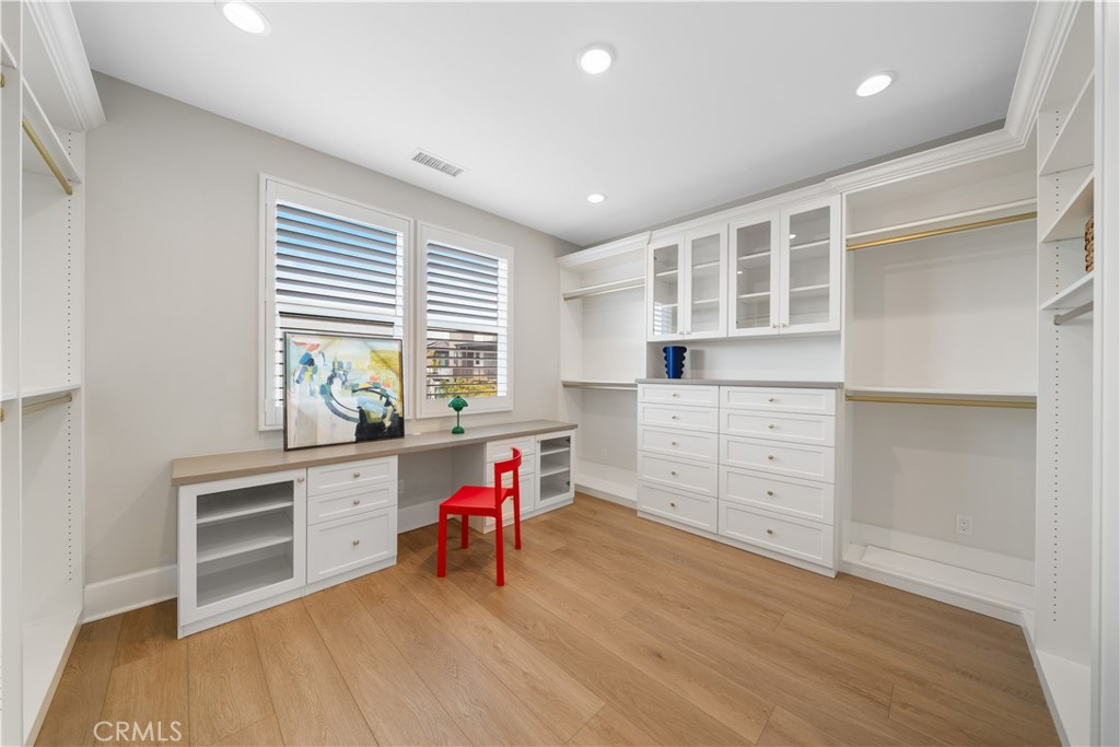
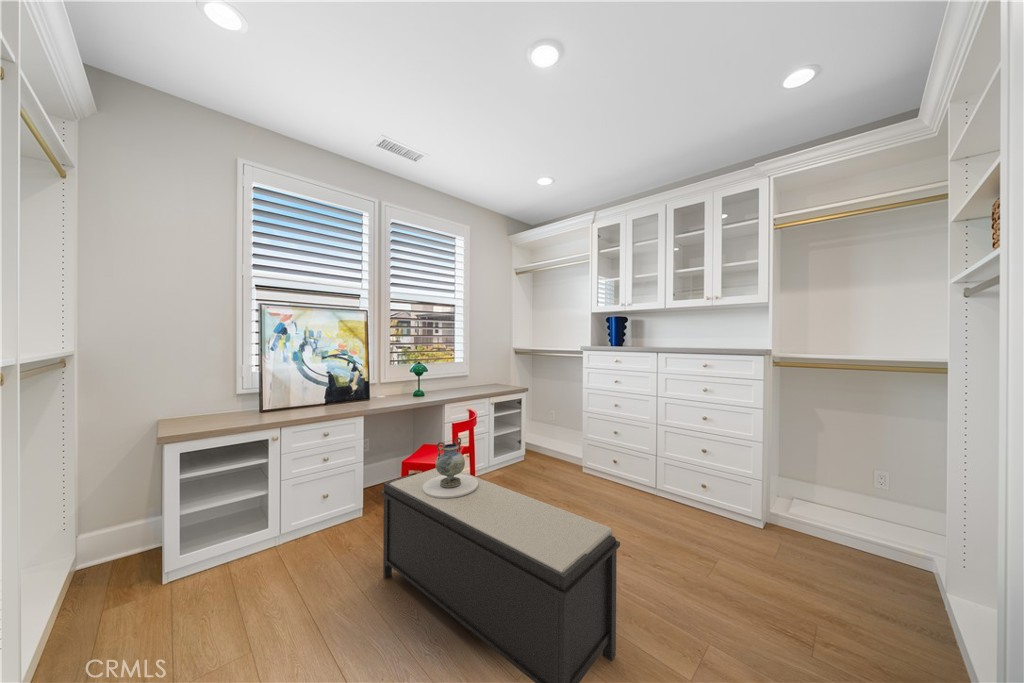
+ decorative vase [422,436,478,498]
+ bench [380,467,621,683]
